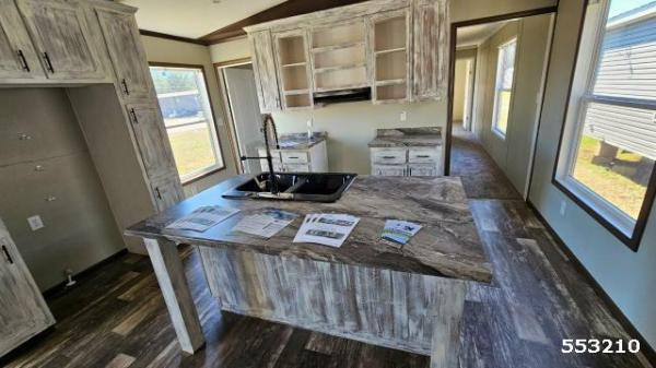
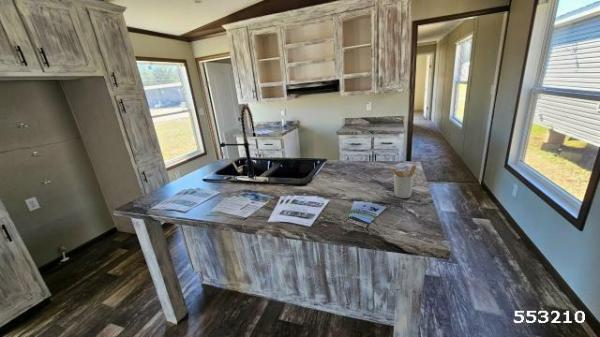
+ utensil holder [389,164,417,199]
